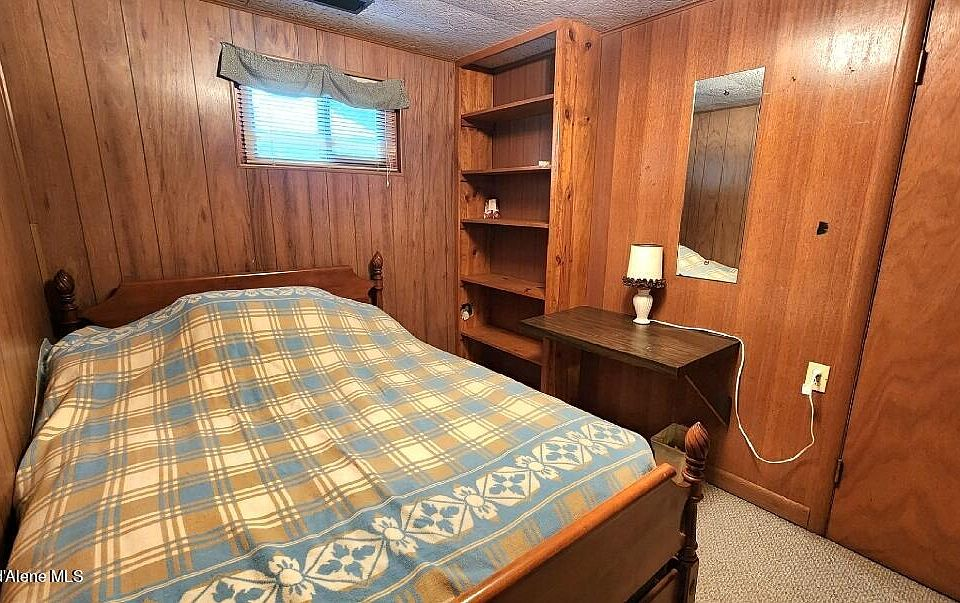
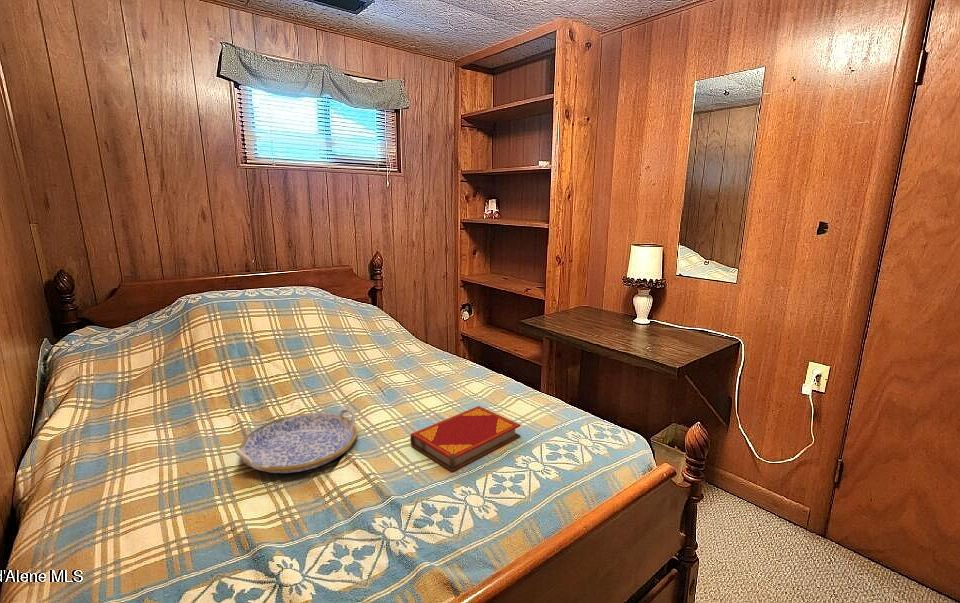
+ hardback book [409,405,522,473]
+ serving tray [235,408,358,474]
